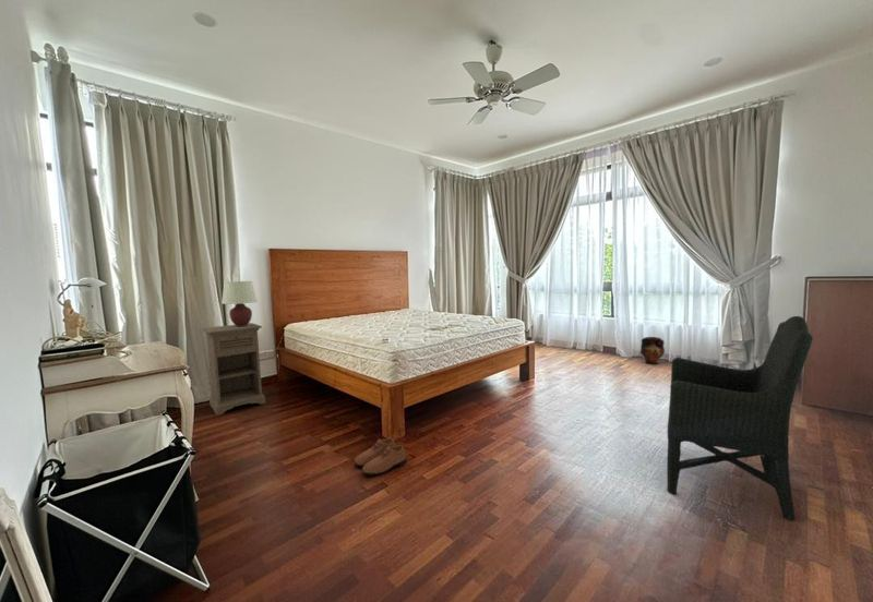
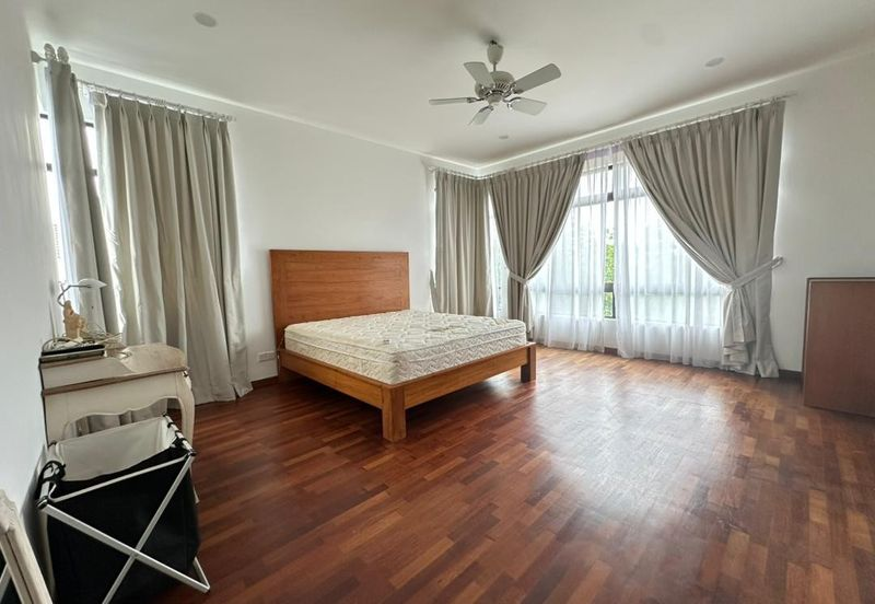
- table lamp [220,280,259,326]
- chair [666,315,814,521]
- vase [639,336,666,365]
- nightstand [201,322,266,417]
- shoe [354,437,407,477]
